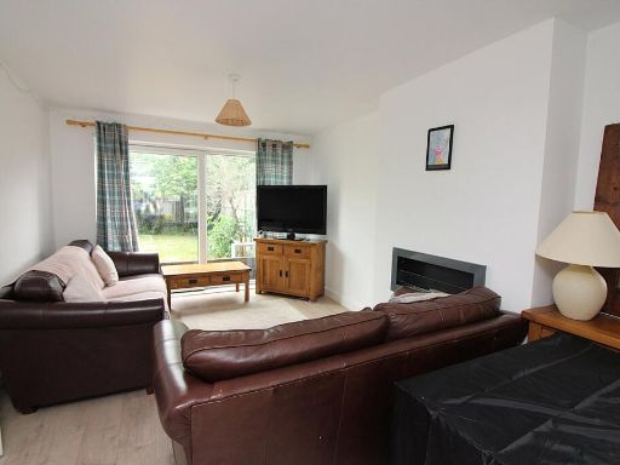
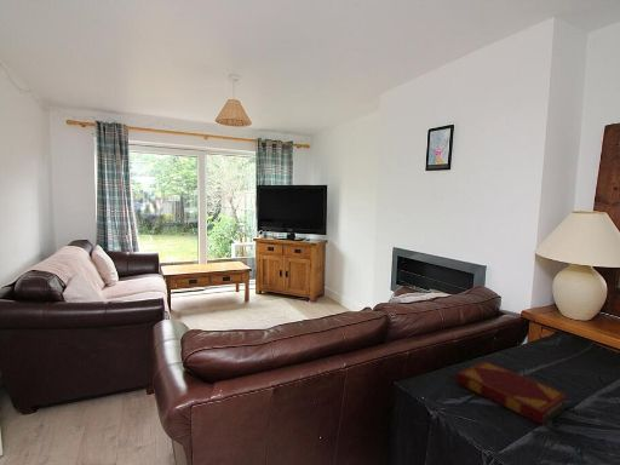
+ hardback book [455,360,570,426]
